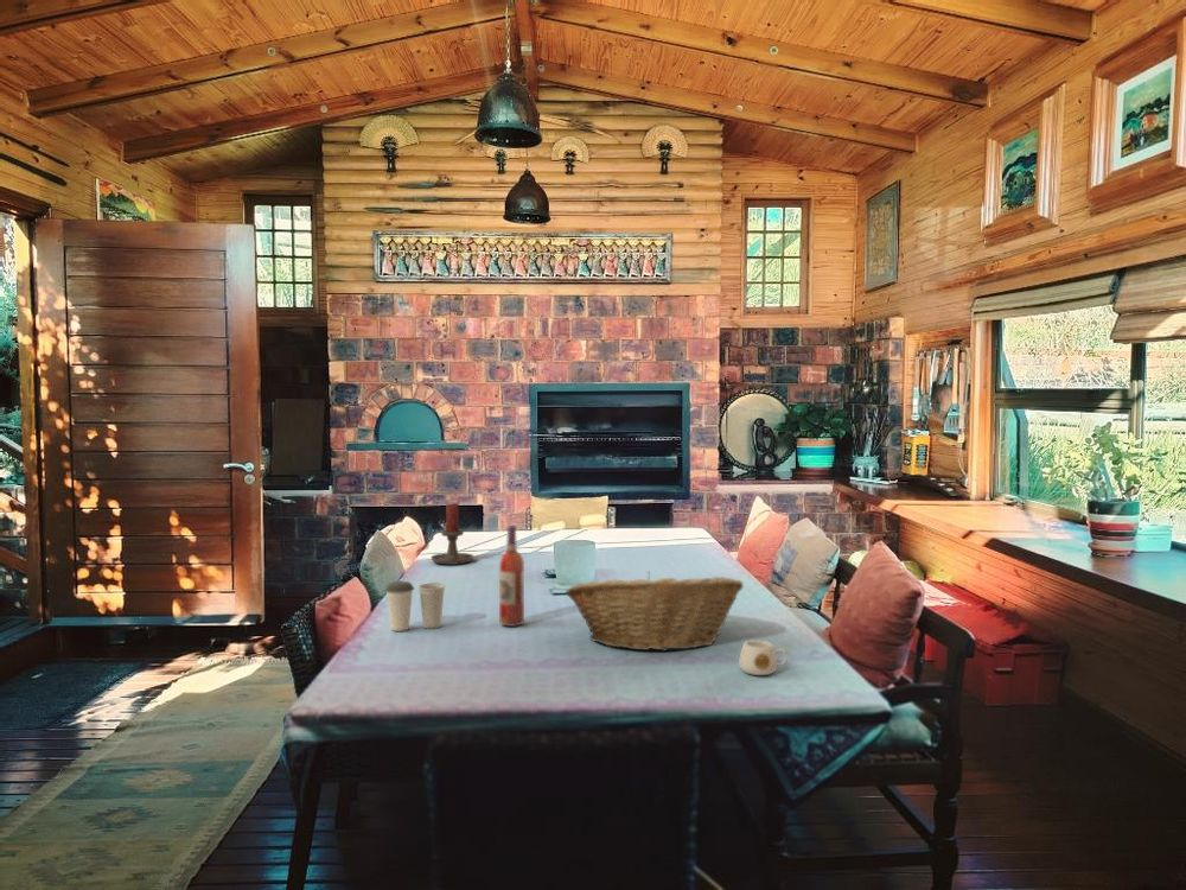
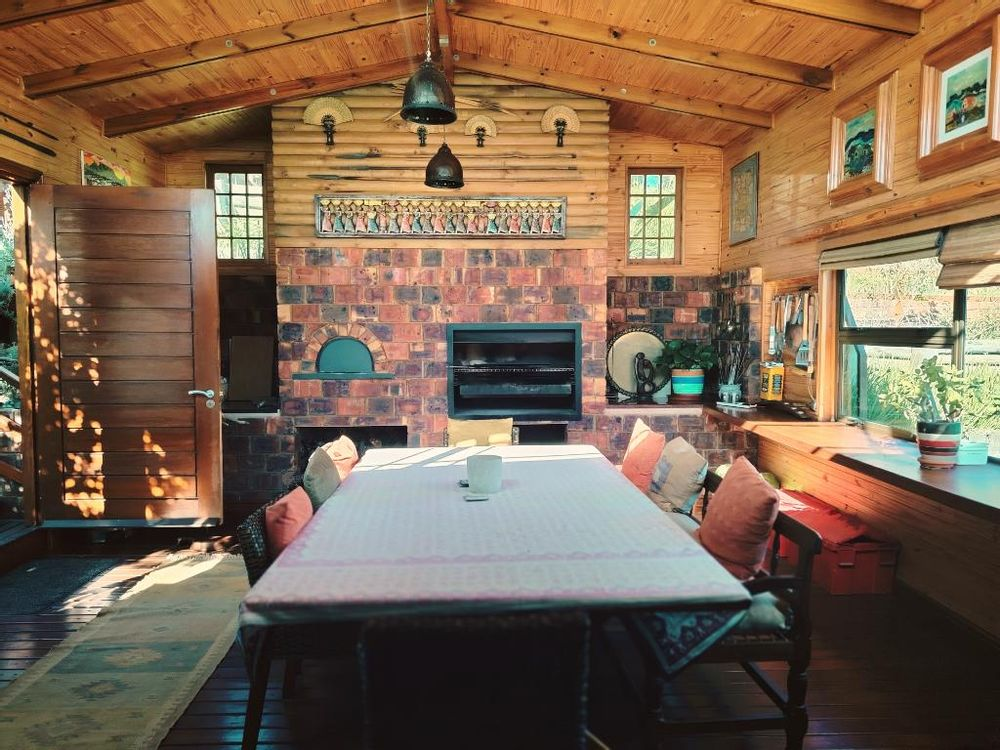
- cup [383,580,447,632]
- candle holder [429,502,476,566]
- fruit basket [565,570,745,651]
- wine bottle [498,525,525,628]
- mug [738,638,789,676]
